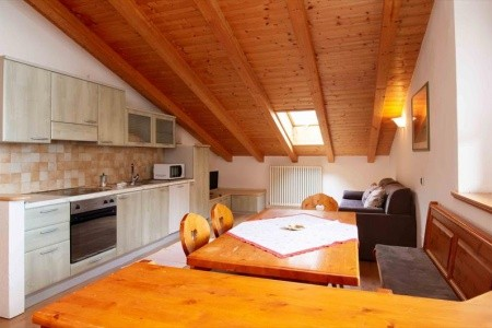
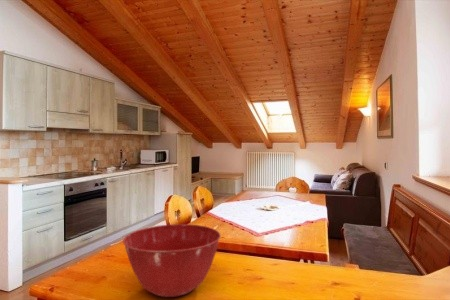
+ mixing bowl [122,223,222,298]
